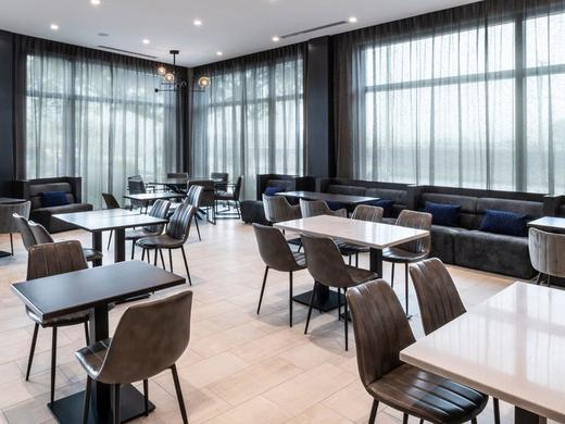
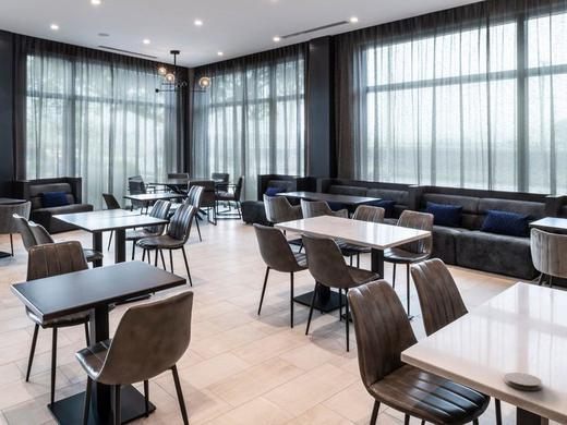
+ coaster [504,372,543,391]
